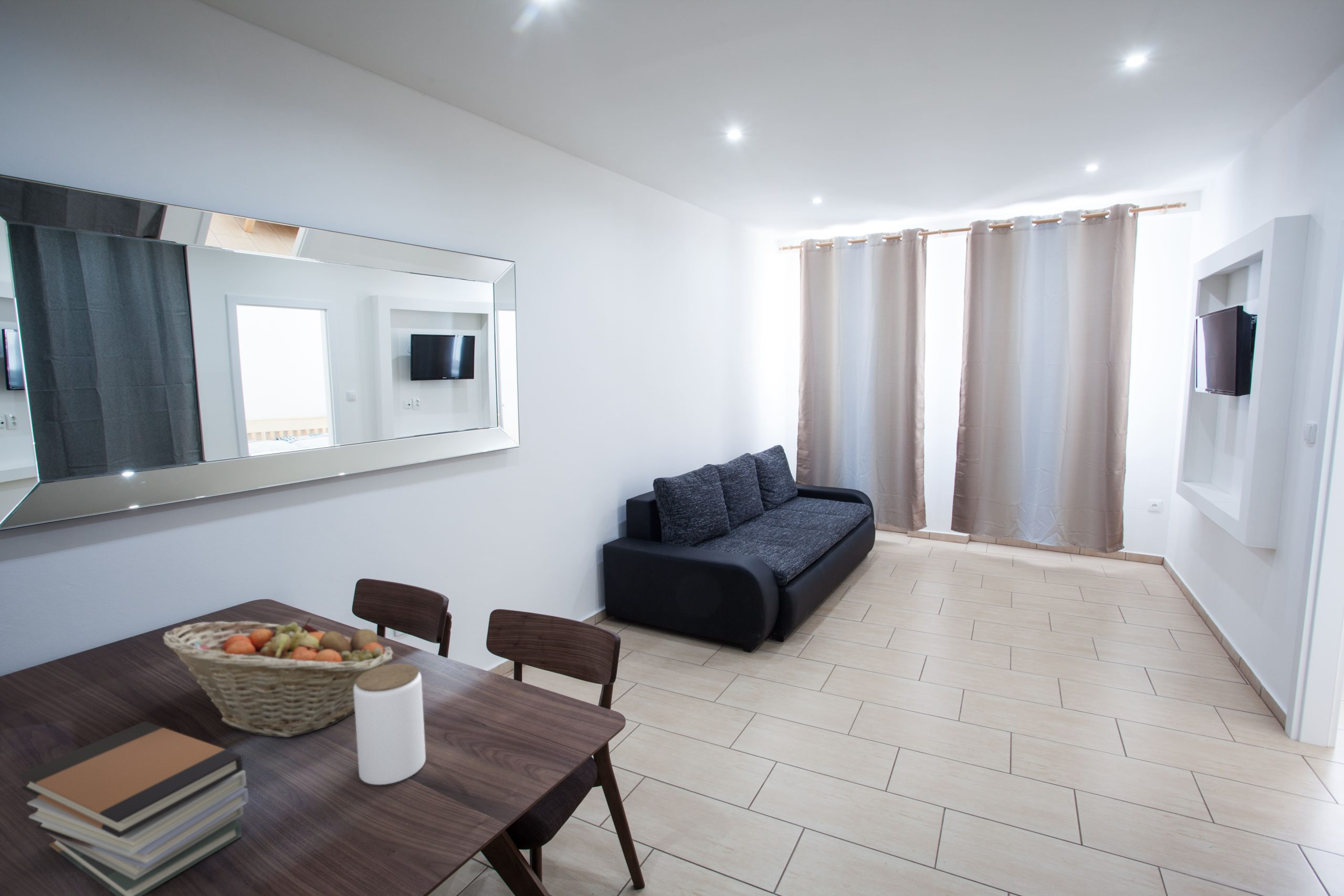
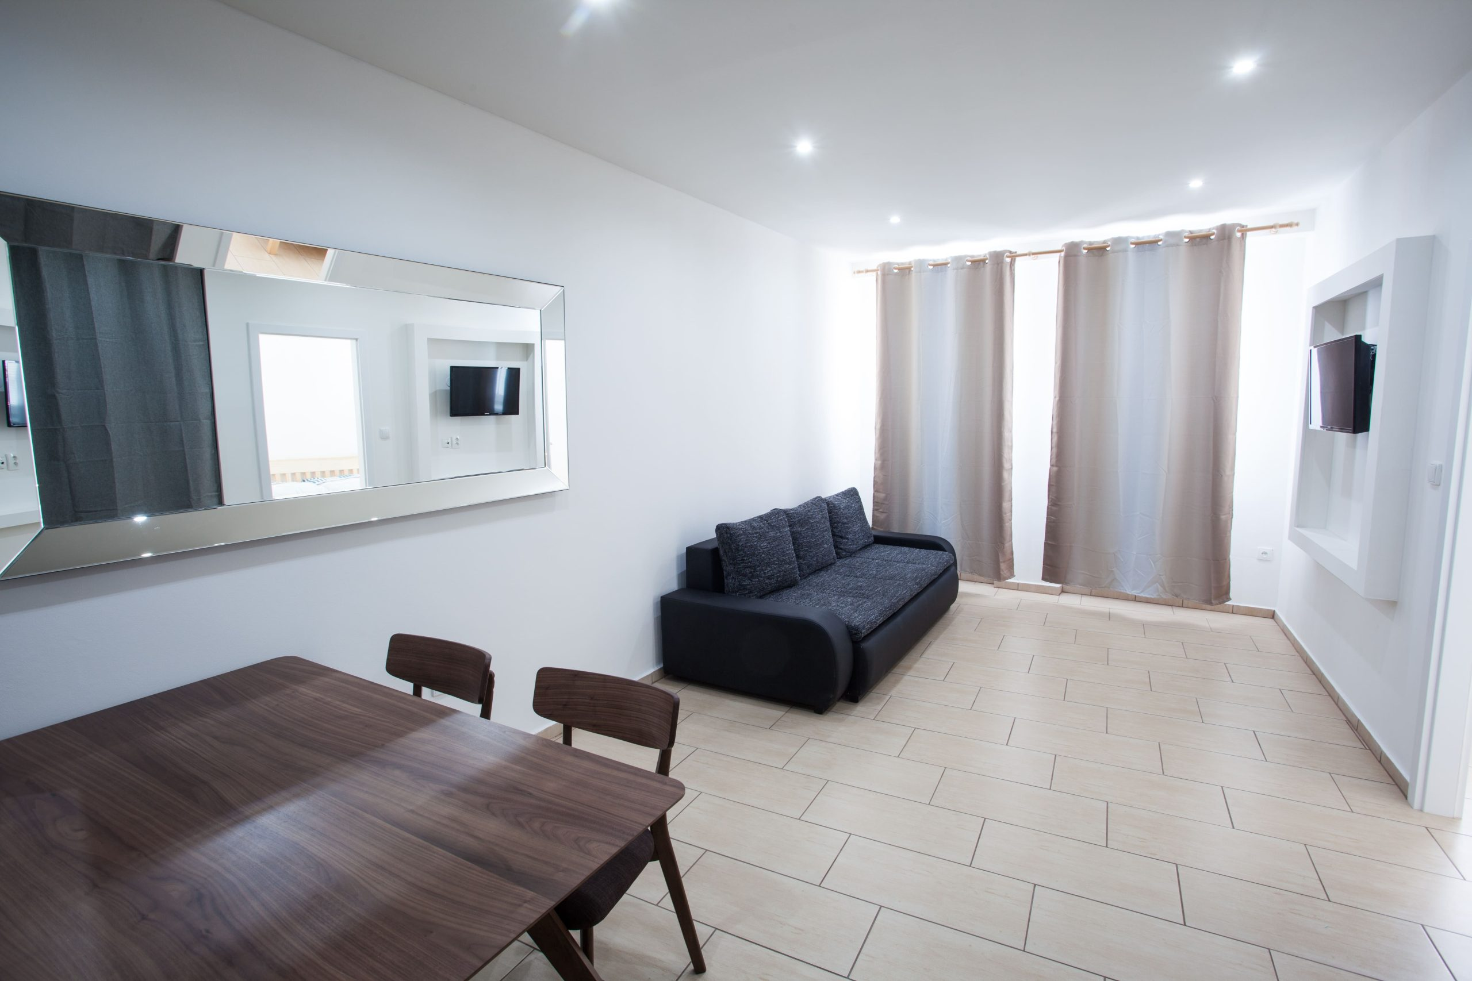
- fruit basket [162,617,394,737]
- jar [353,663,426,785]
- book stack [18,721,249,896]
